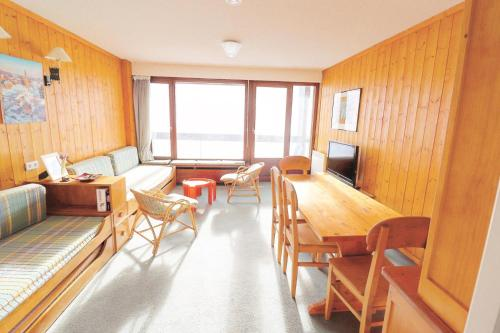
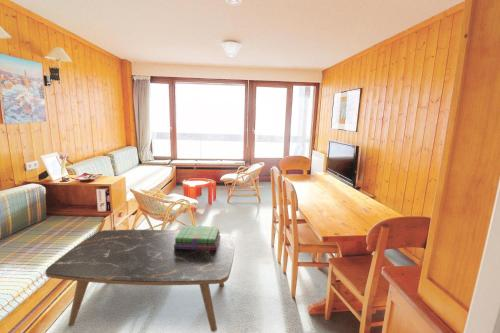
+ stack of books [174,224,221,250]
+ coffee table [45,229,236,333]
